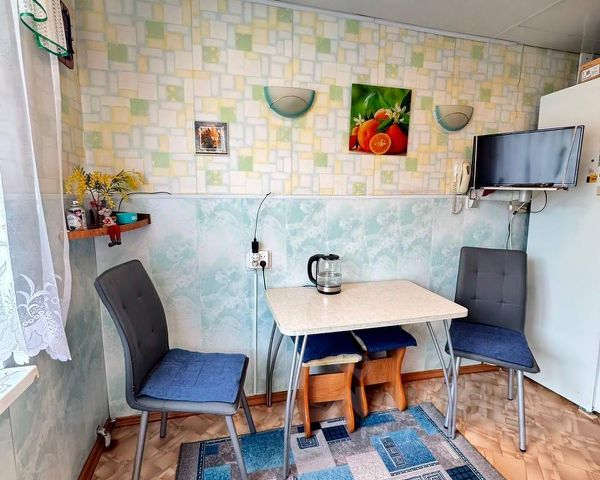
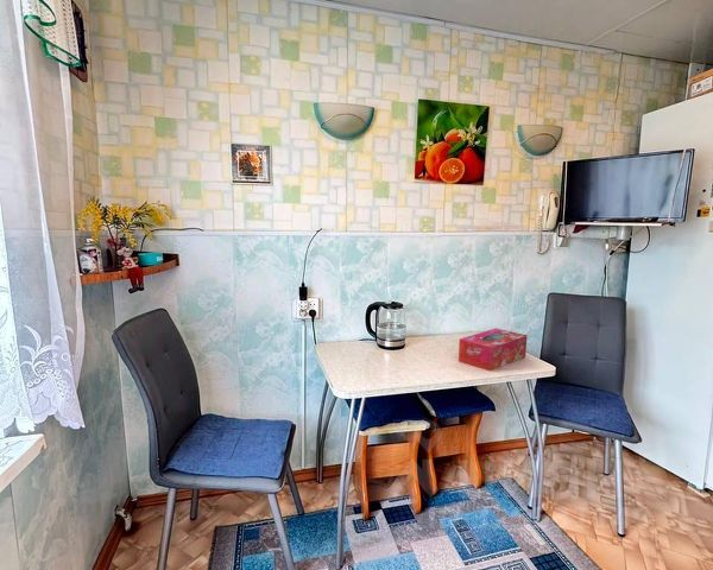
+ tissue box [458,327,529,373]
